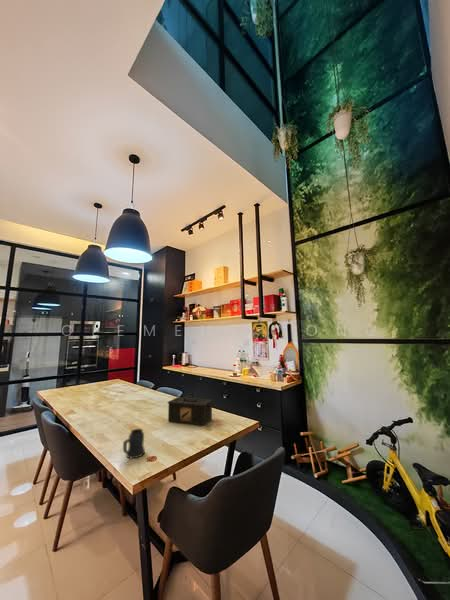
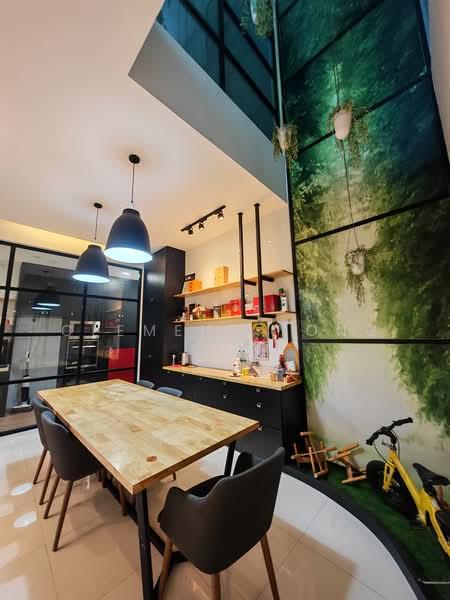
- mug [122,428,146,459]
- ammunition box [167,396,213,426]
